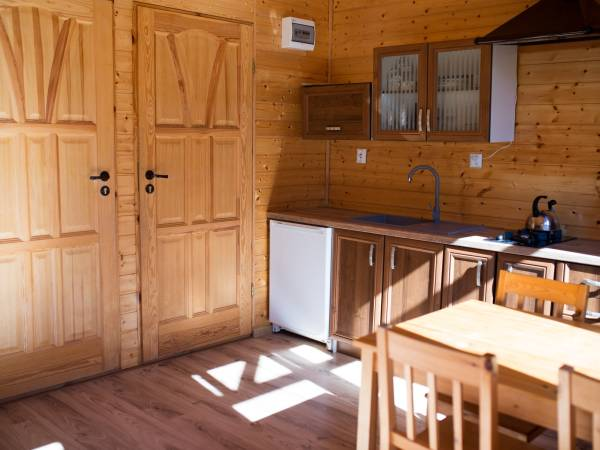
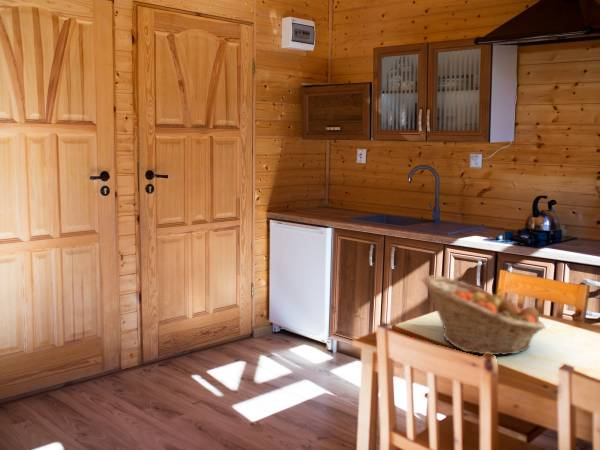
+ fruit basket [421,274,546,356]
